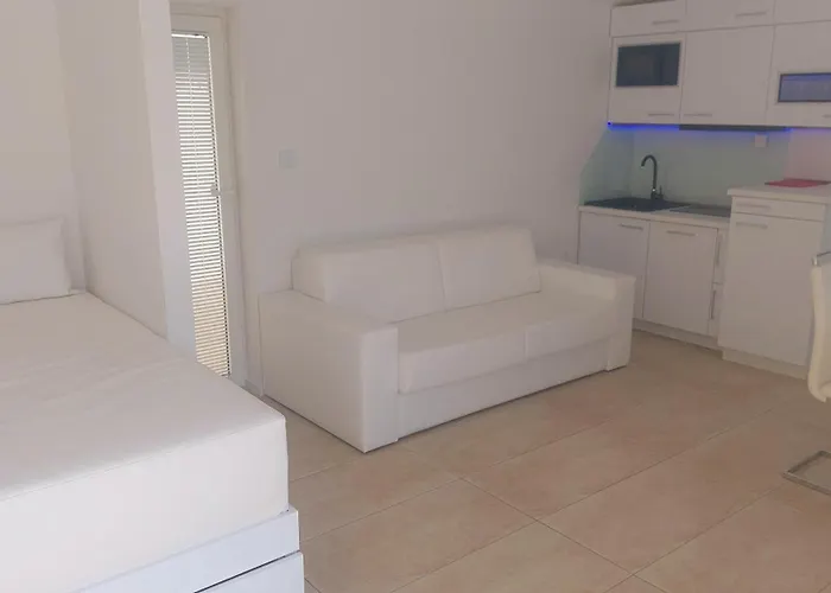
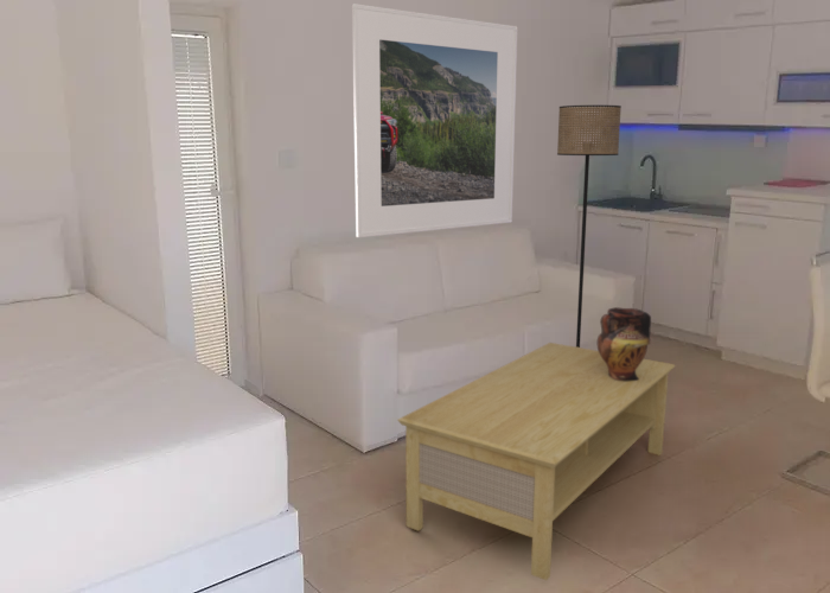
+ coffee table [396,342,677,581]
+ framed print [351,2,518,238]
+ vase [596,306,652,382]
+ floor lamp [556,104,622,347]
